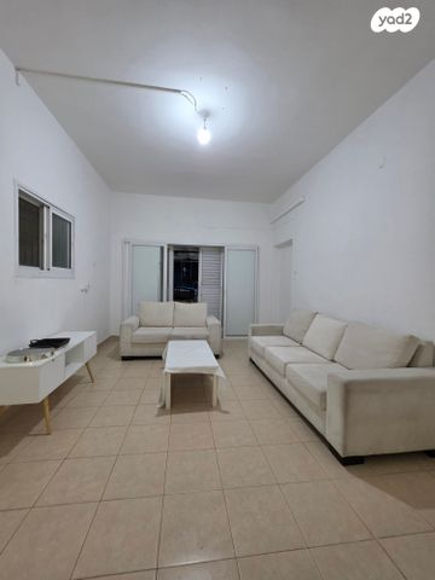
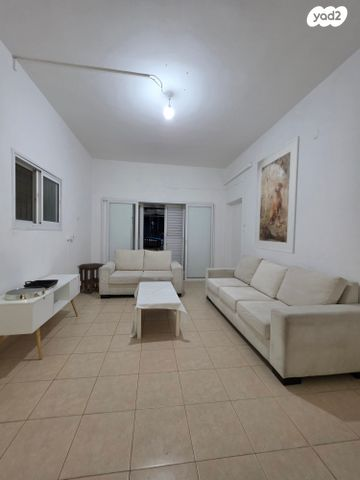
+ side table [76,262,106,295]
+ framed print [254,135,300,255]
